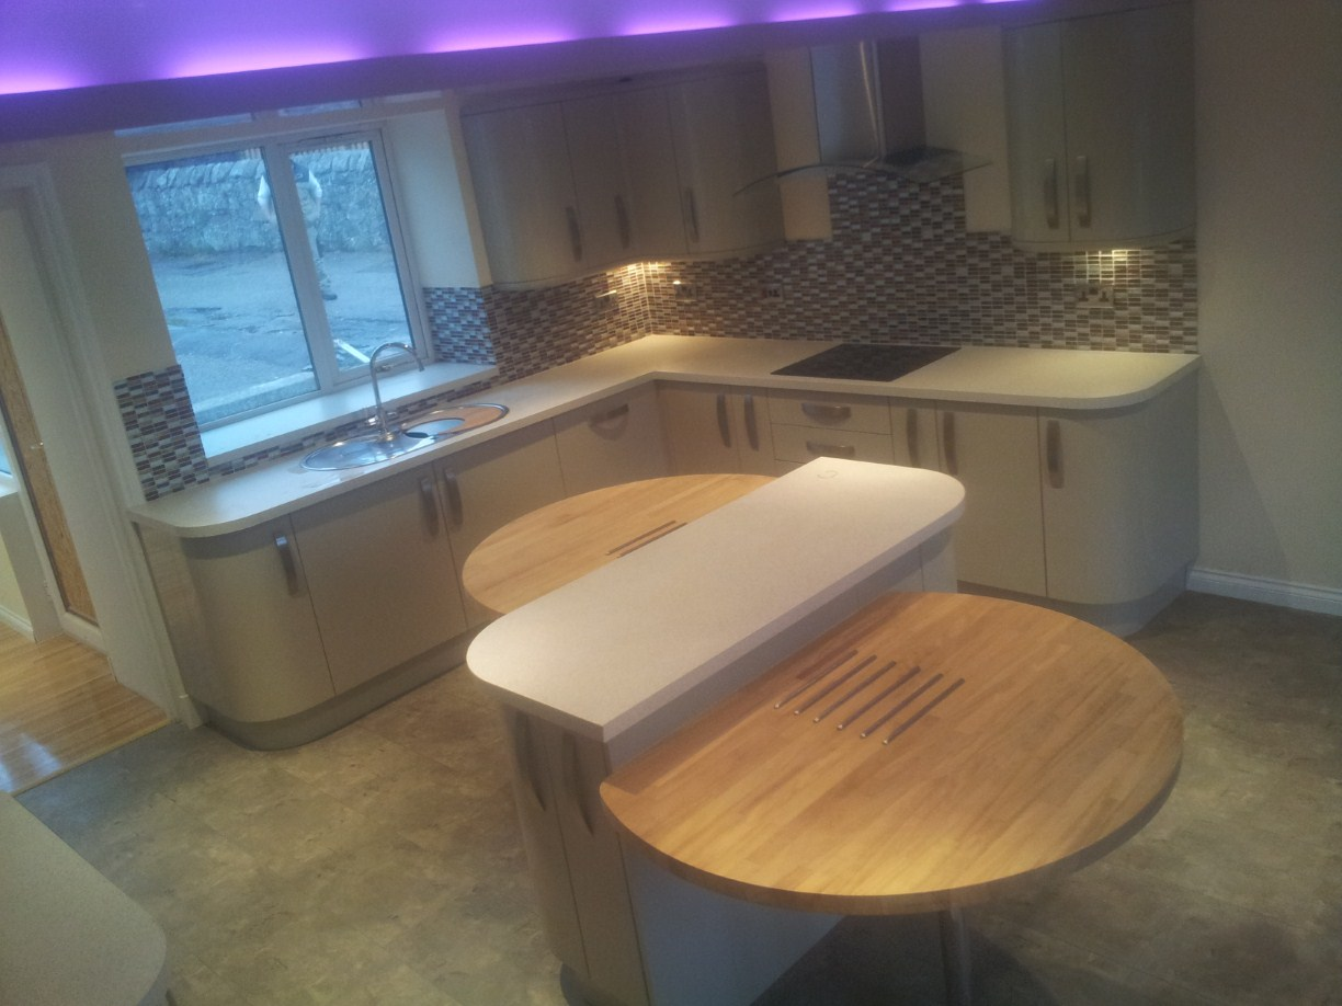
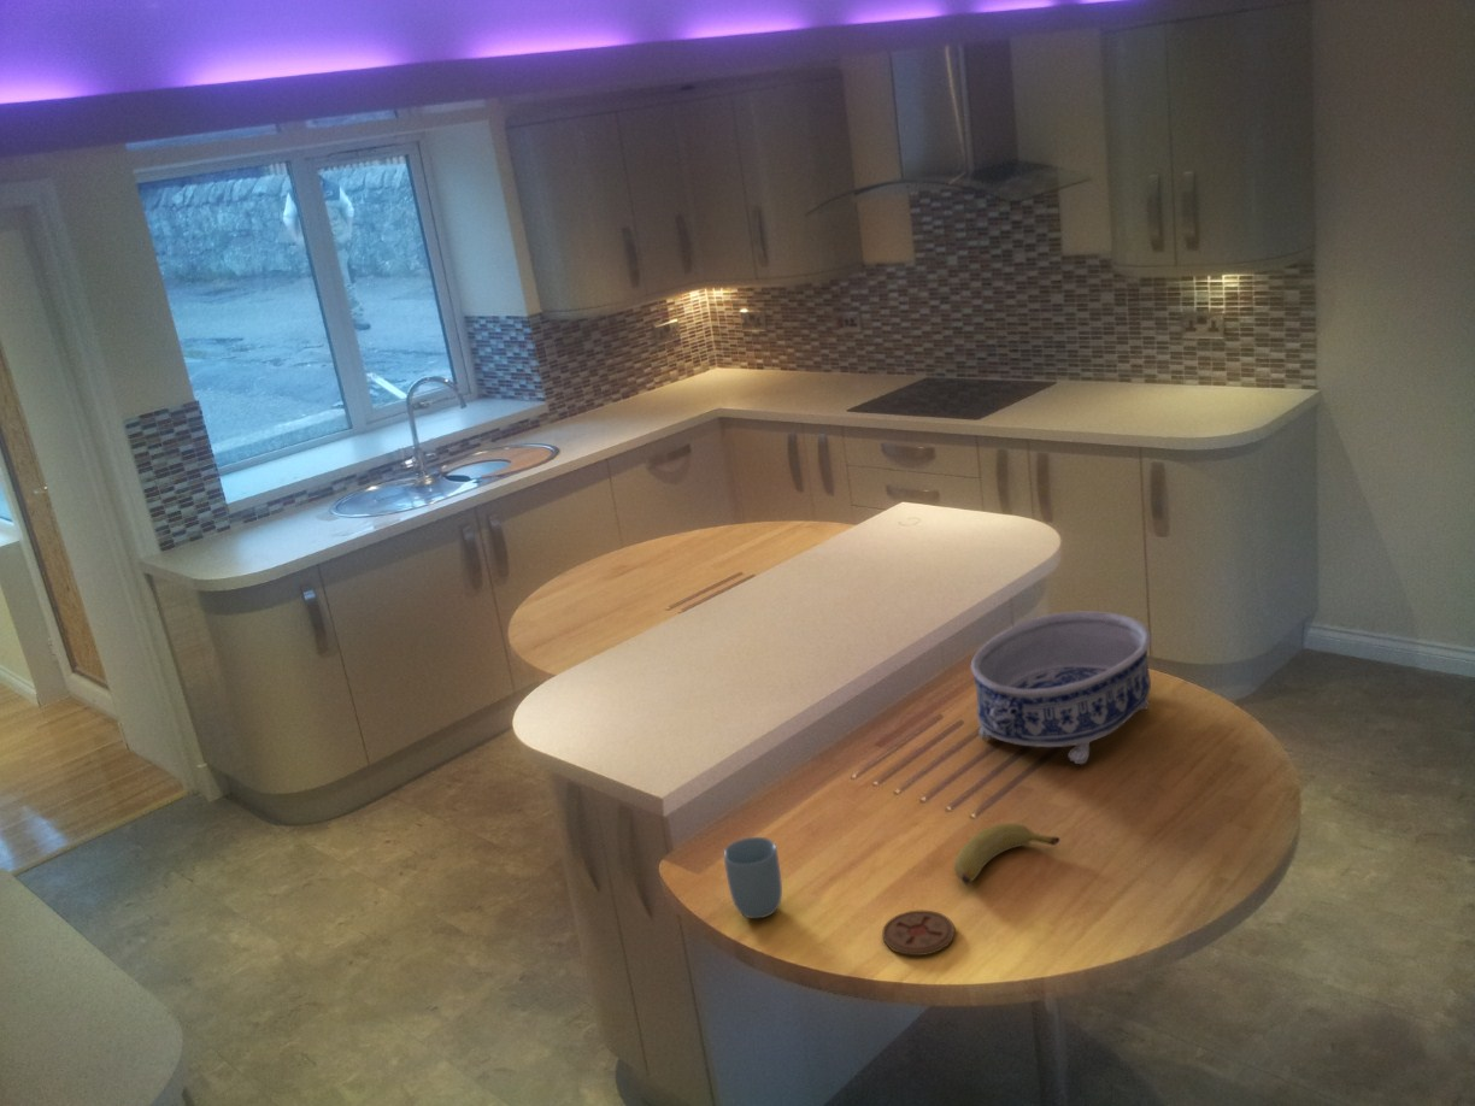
+ decorative bowl [970,610,1152,765]
+ cup [723,836,783,919]
+ coaster [881,910,956,957]
+ banana [953,822,1060,886]
